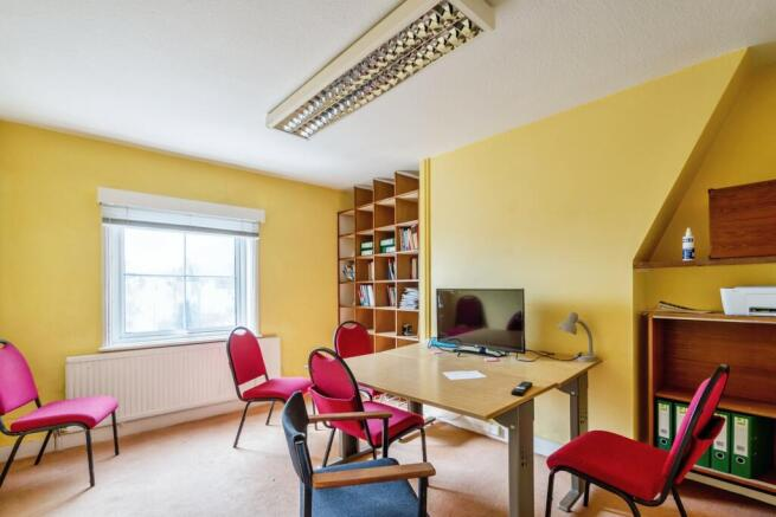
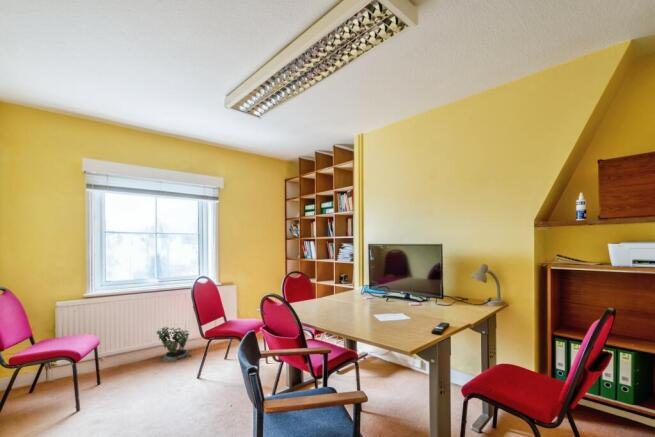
+ potted plant [156,323,193,363]
